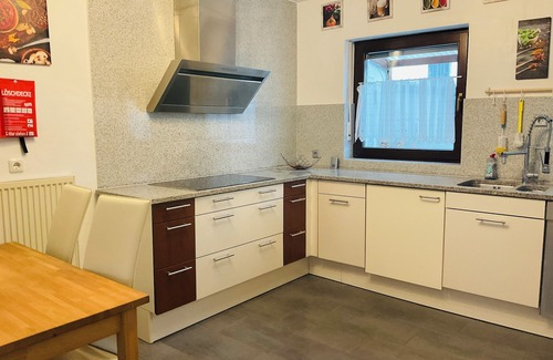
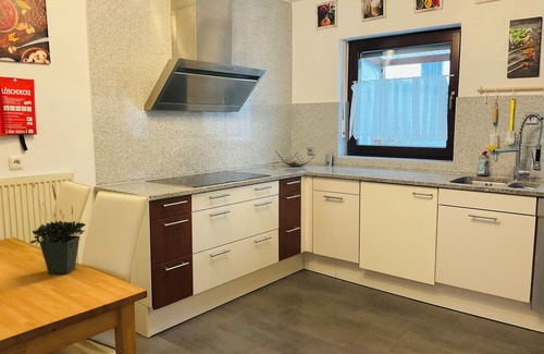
+ potted plant [29,183,87,276]
